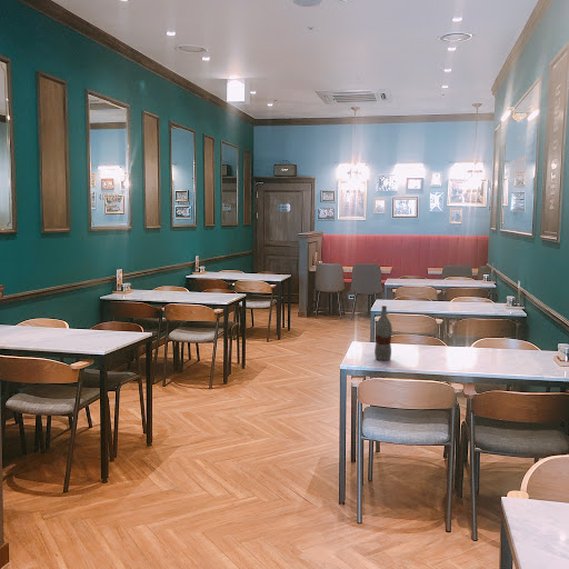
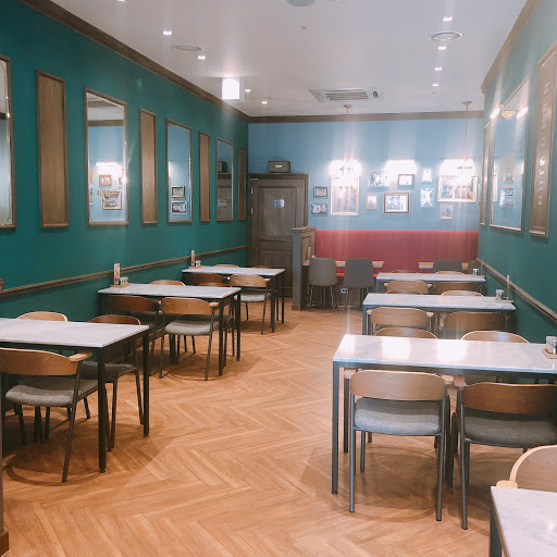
- bottle [373,305,393,361]
